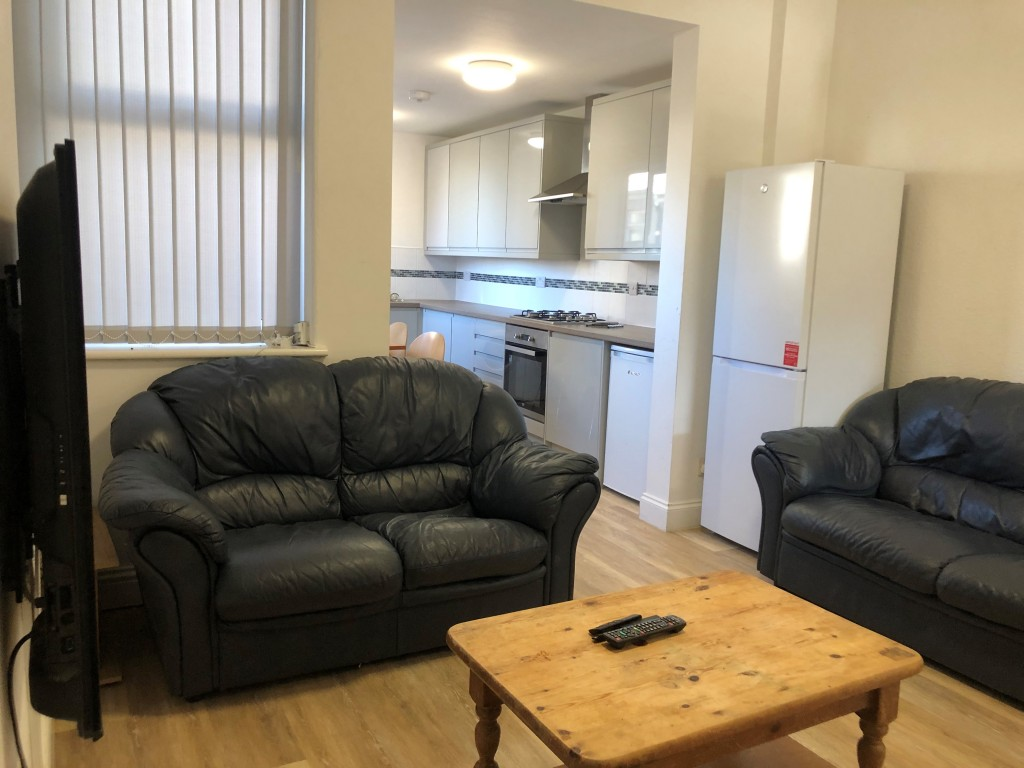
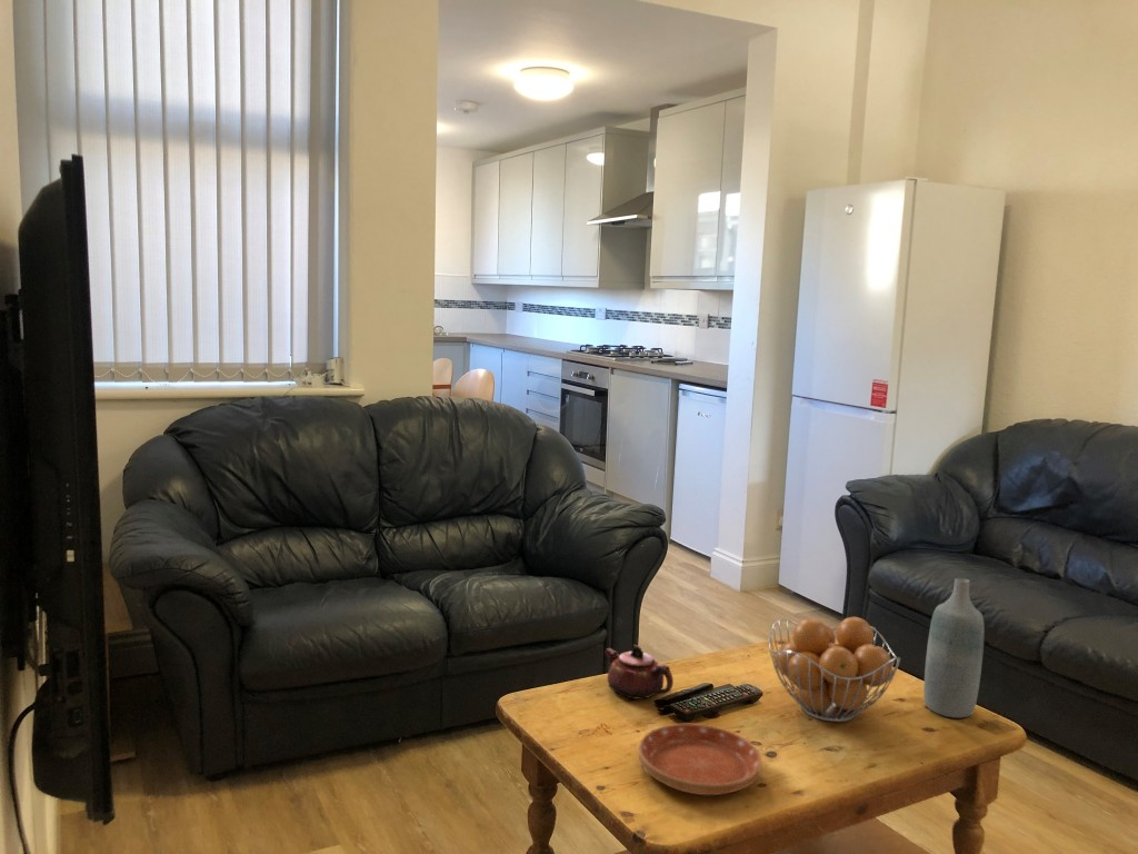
+ teapot [603,644,675,701]
+ fruit basket [768,616,901,723]
+ bottle [922,577,986,719]
+ saucer [638,723,762,796]
